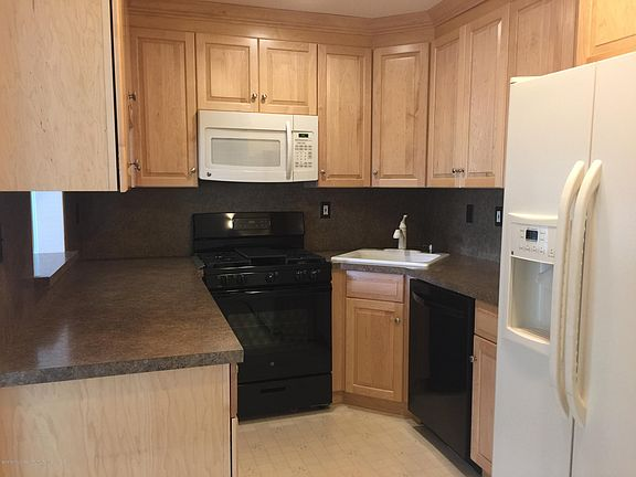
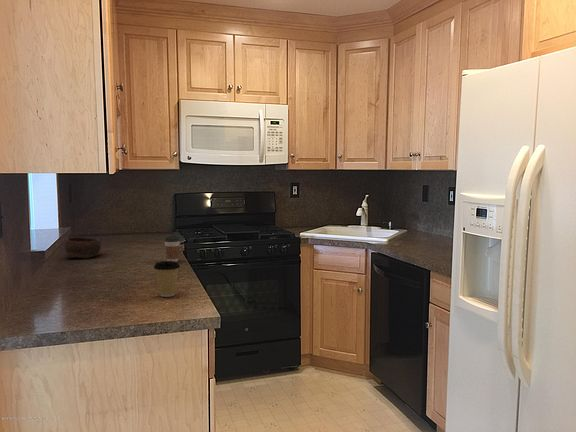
+ coffee cup [163,235,181,262]
+ coffee cup [153,260,181,298]
+ bowl [63,236,102,260]
